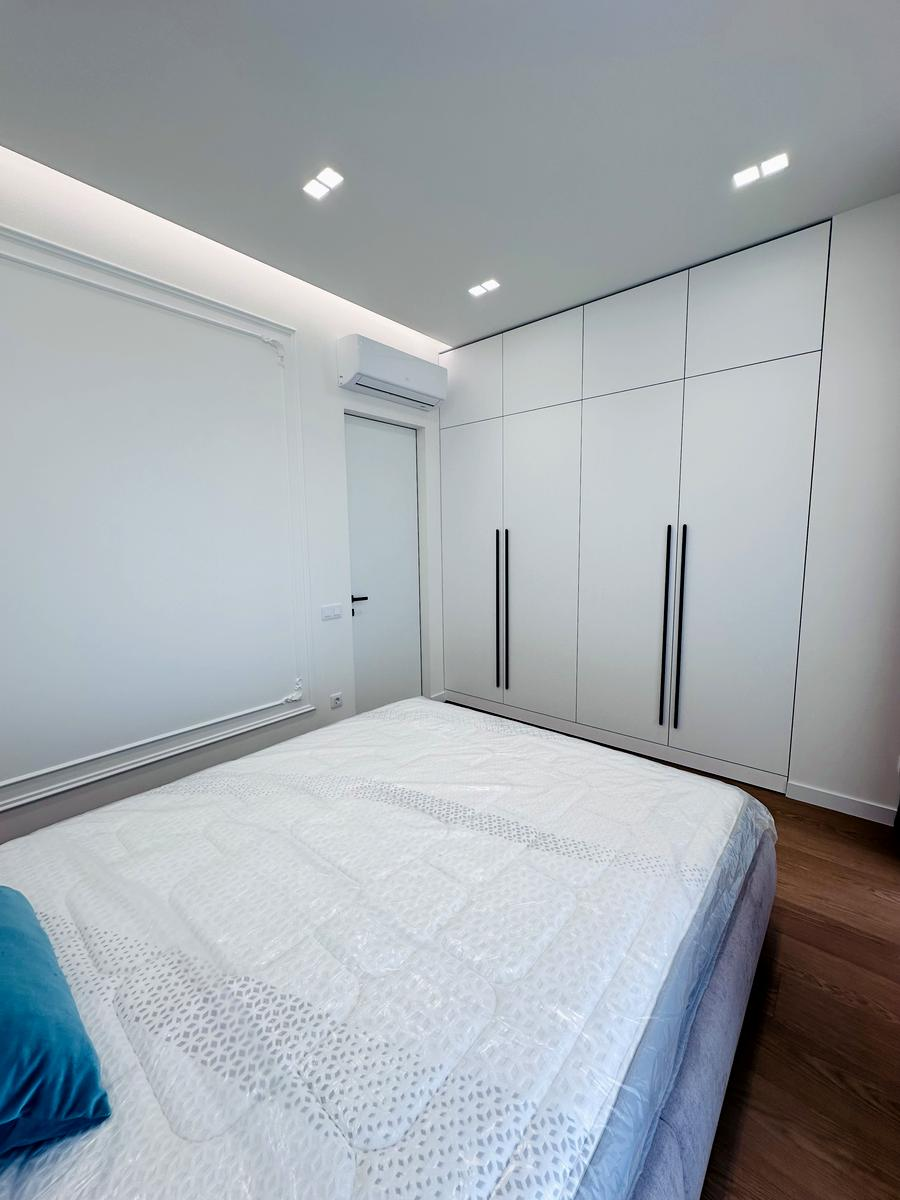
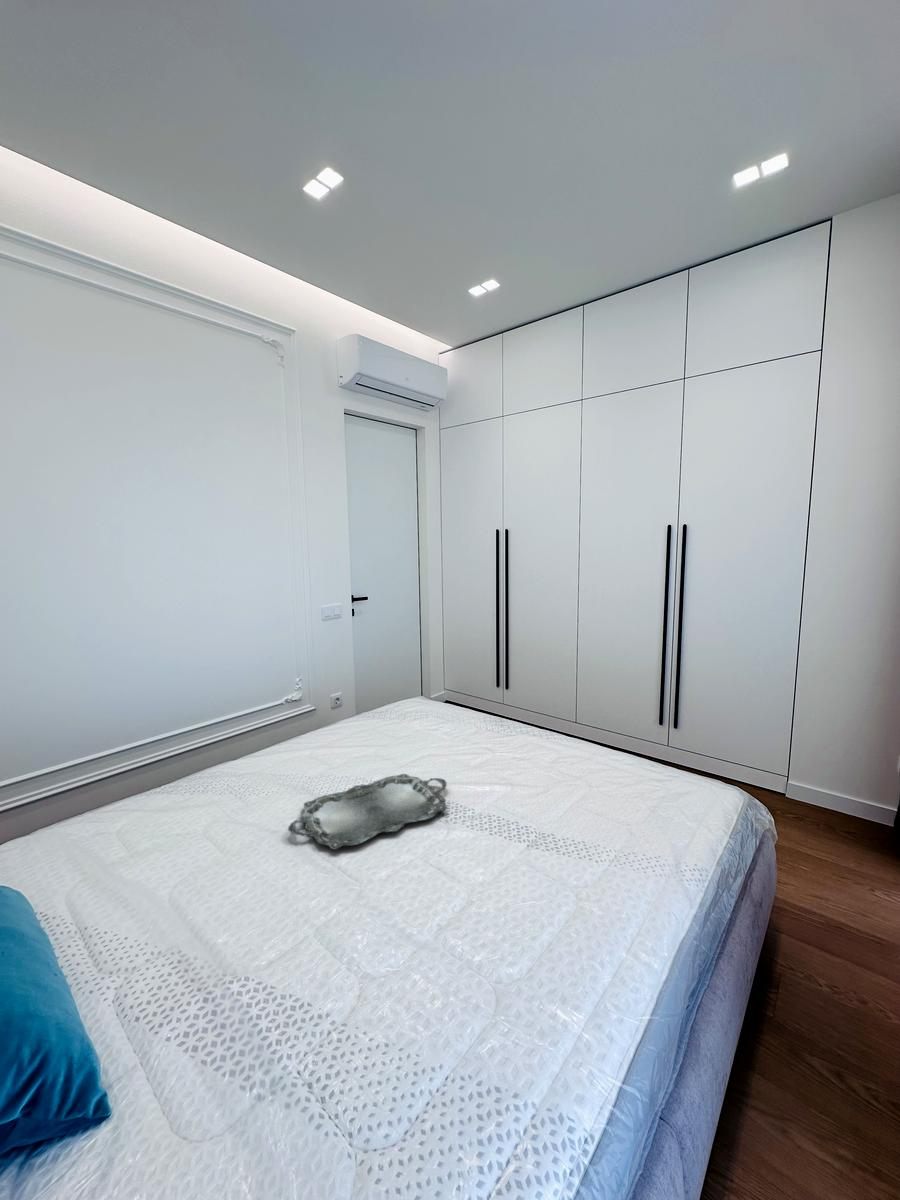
+ serving tray [287,773,448,851]
